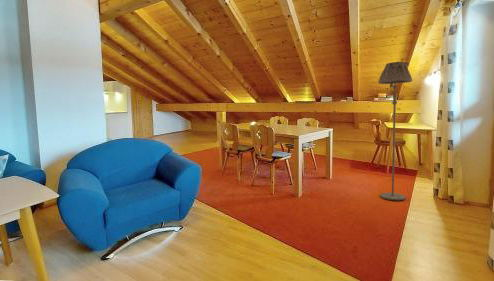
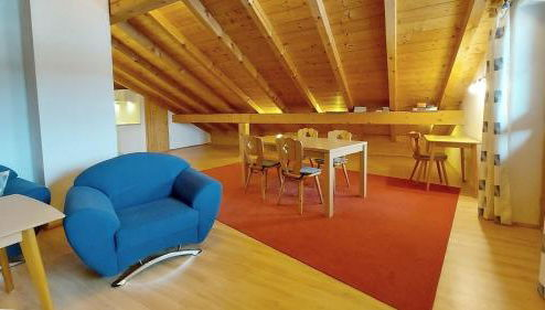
- floor lamp [377,61,413,201]
